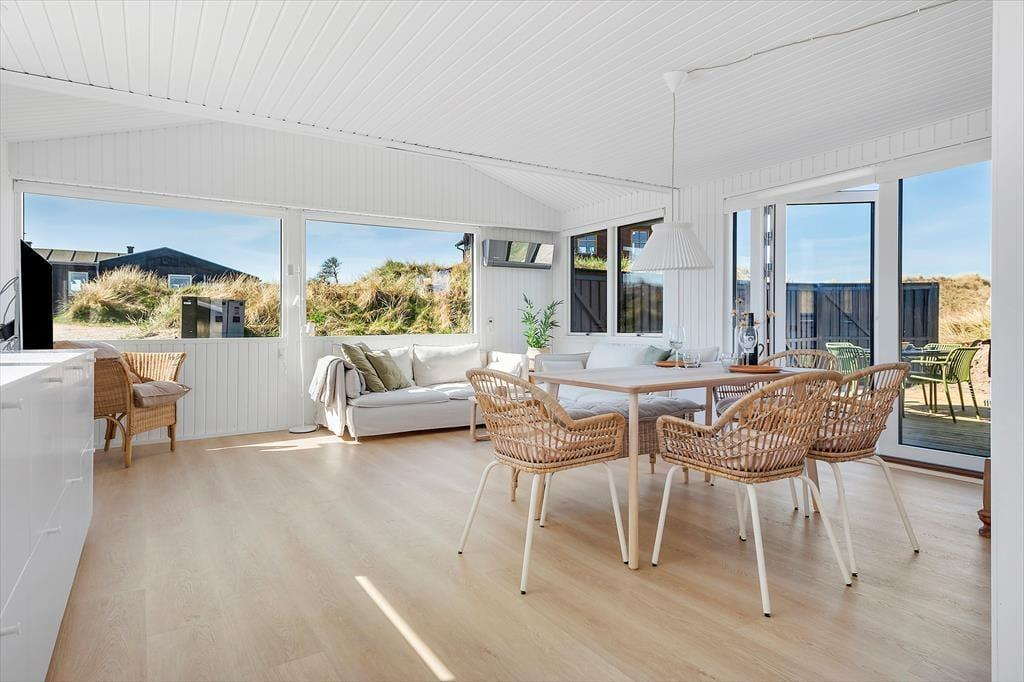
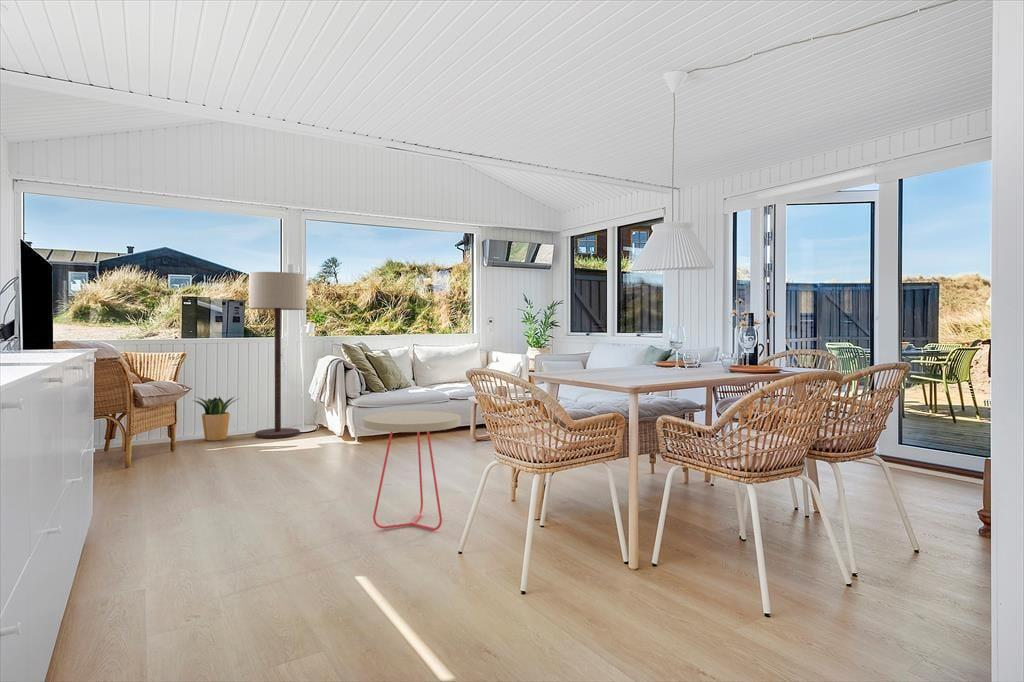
+ floor lamp [248,271,306,439]
+ side table [362,410,462,531]
+ potted plant [191,396,241,442]
